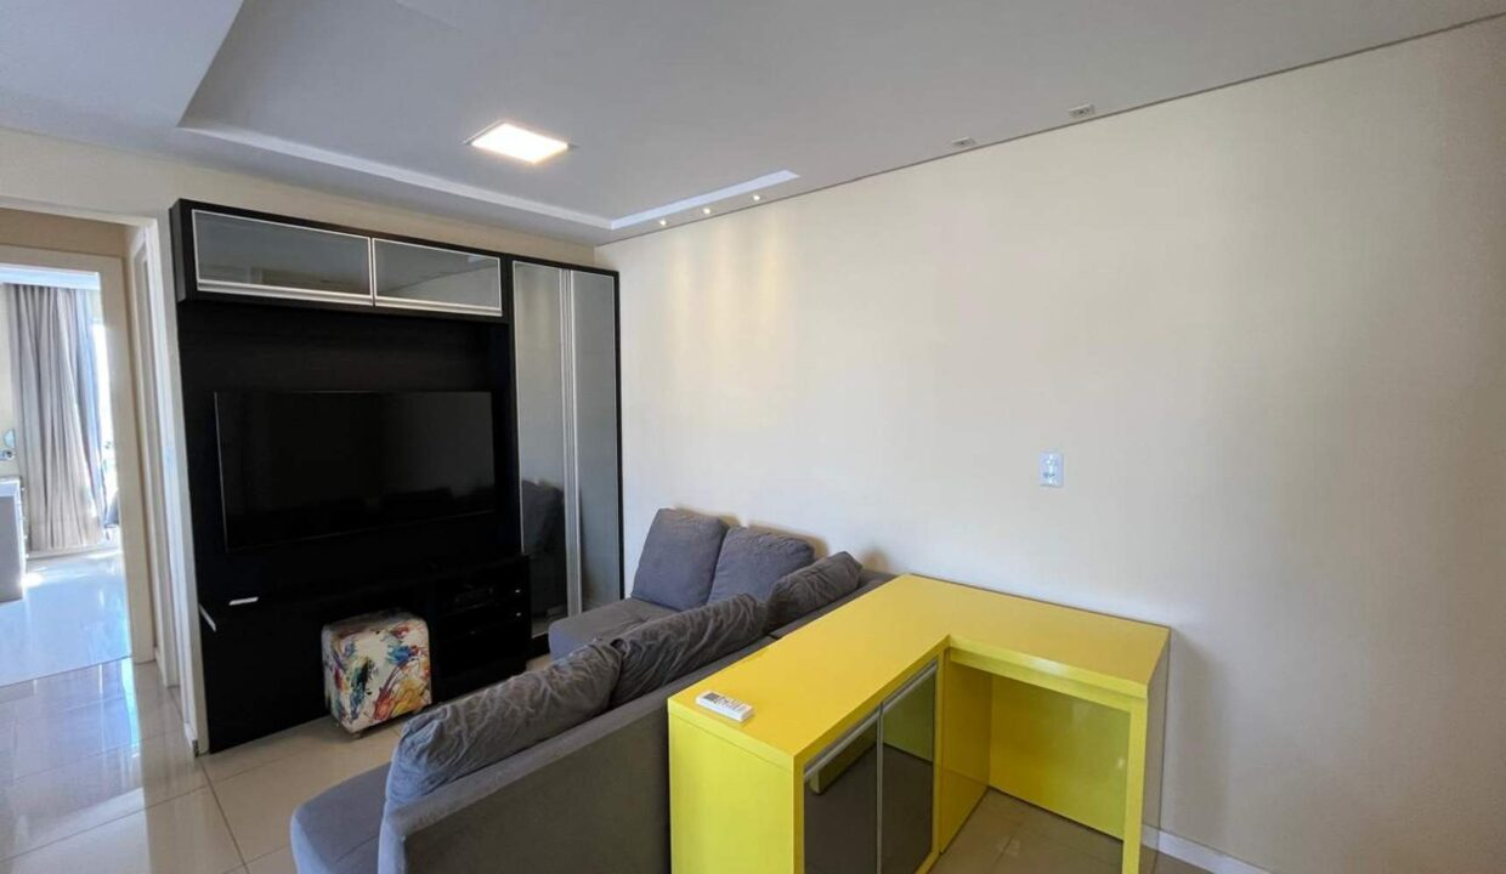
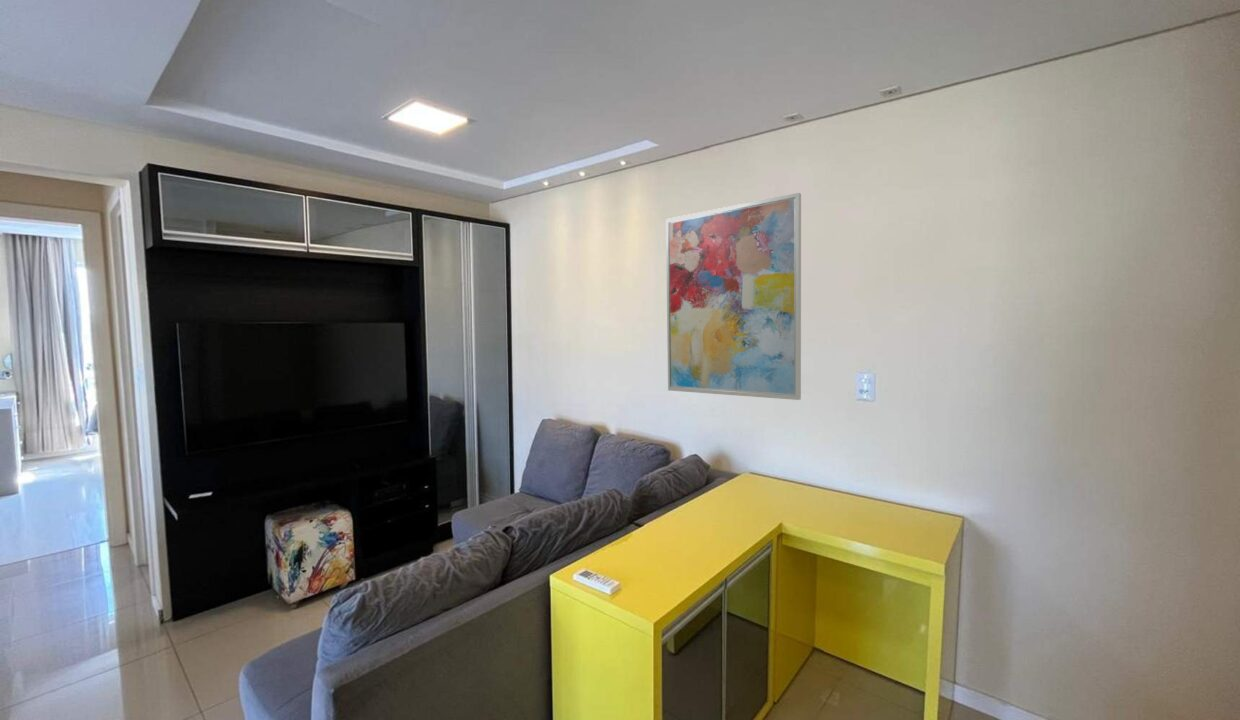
+ wall art [665,192,802,401]
